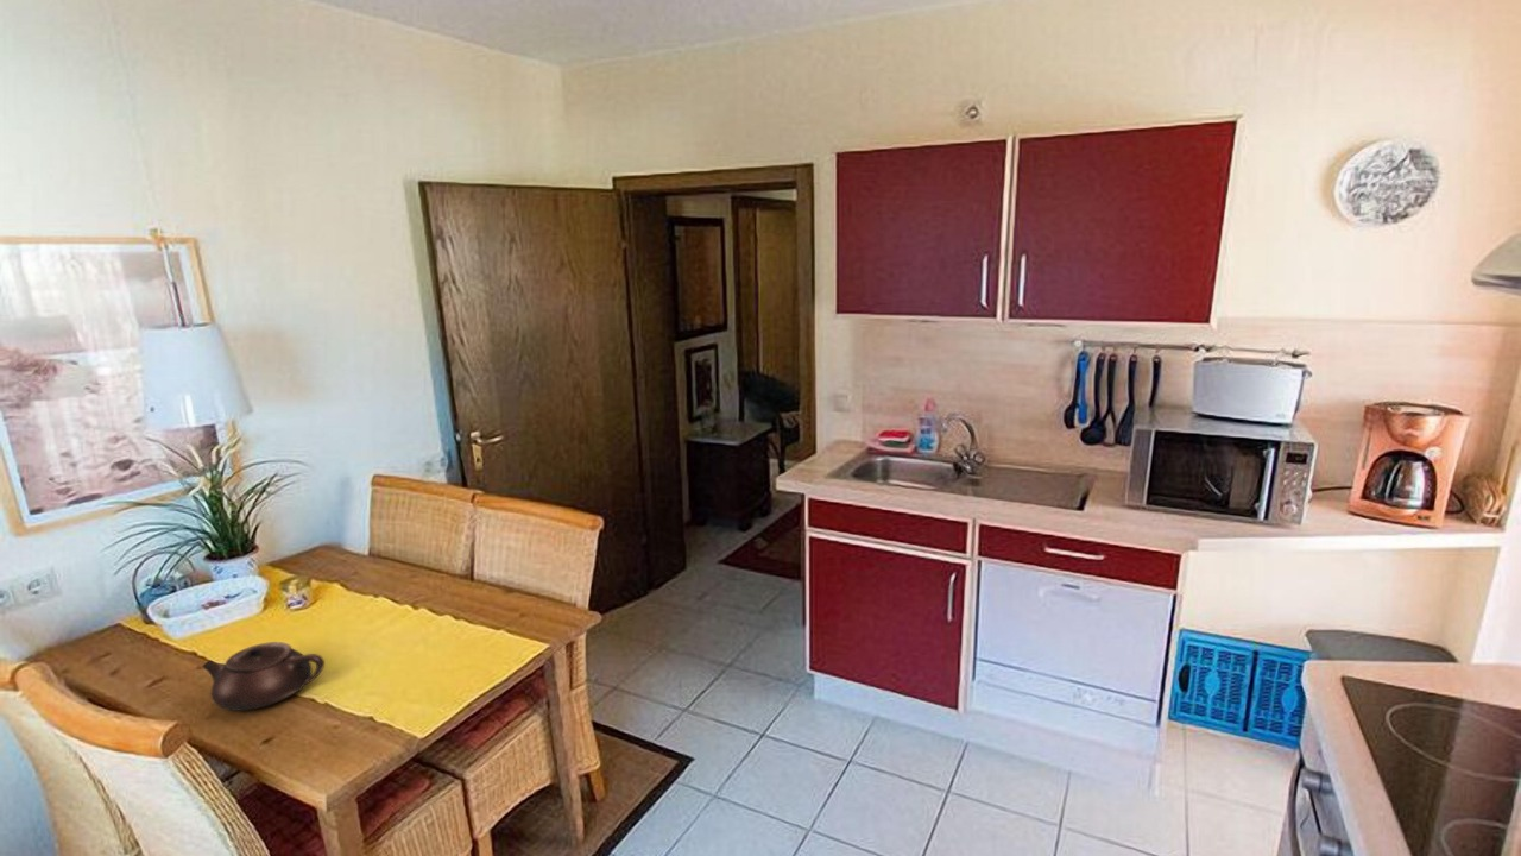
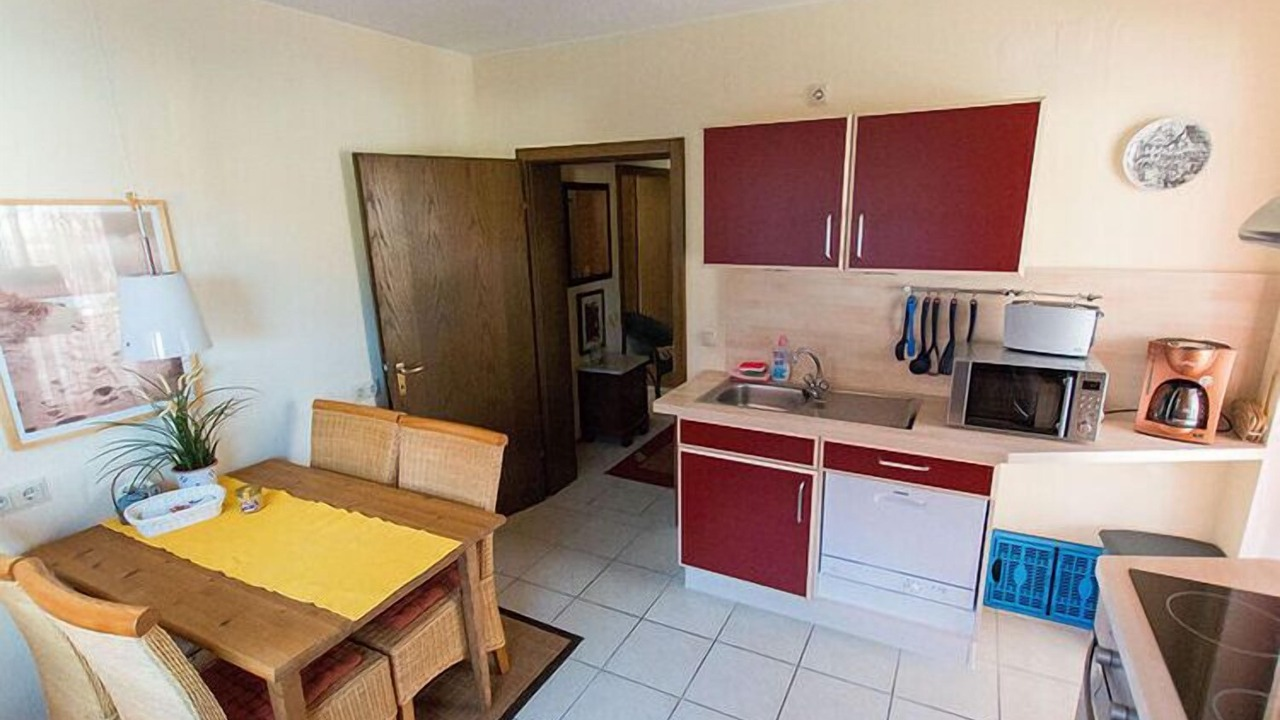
- teapot [201,641,326,712]
